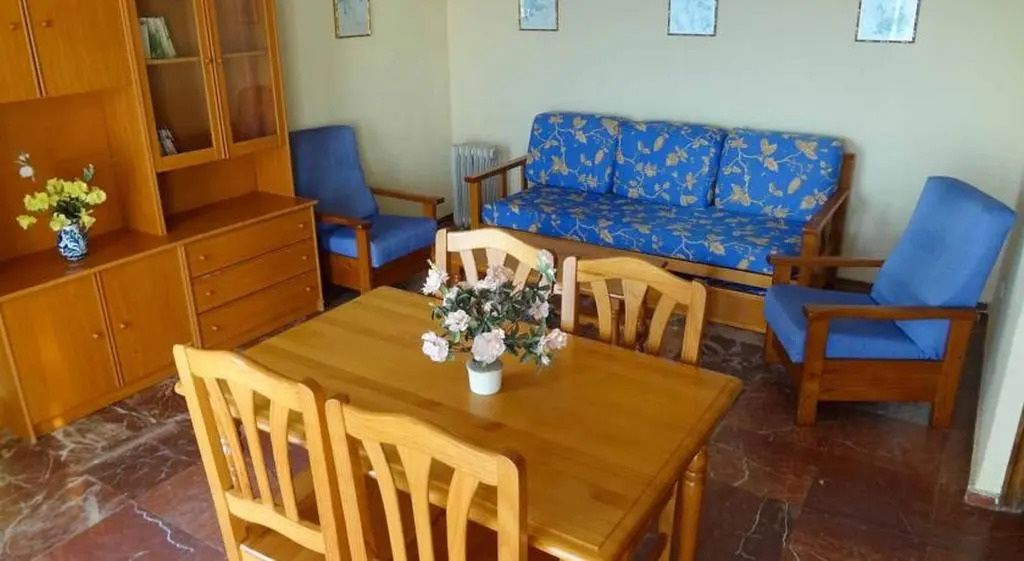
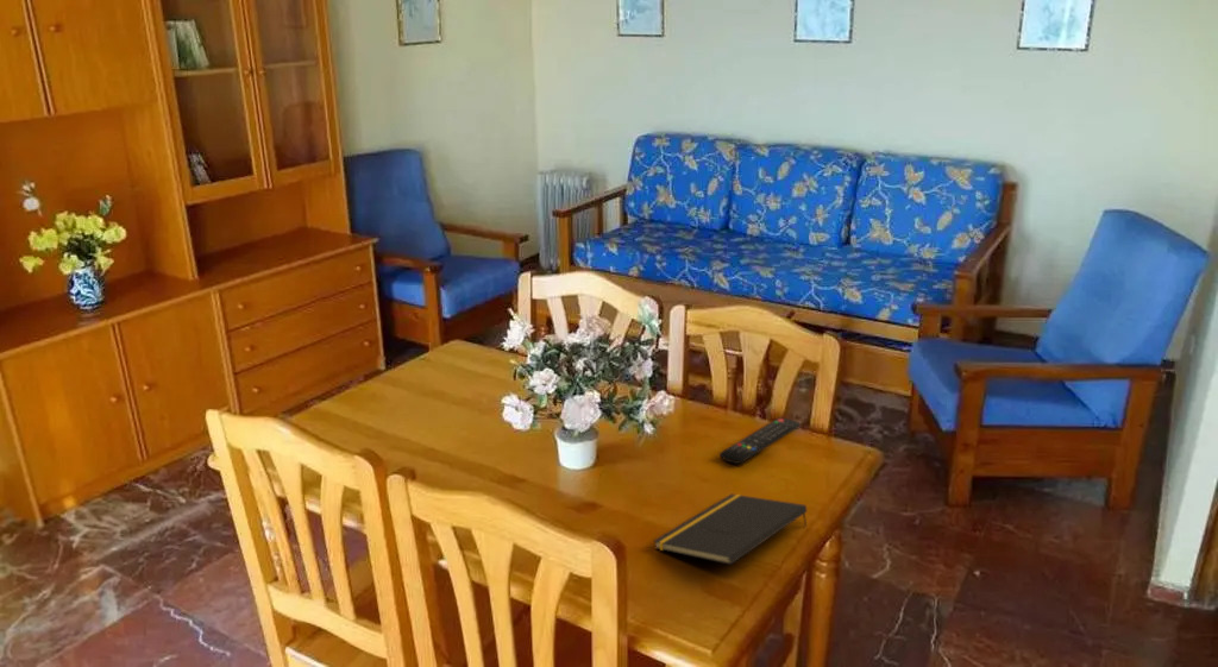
+ remote control [718,416,802,465]
+ notepad [652,493,808,566]
